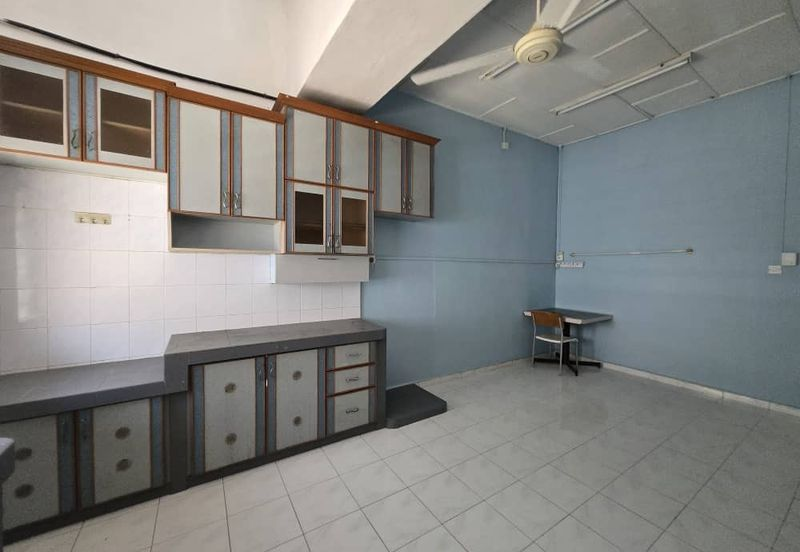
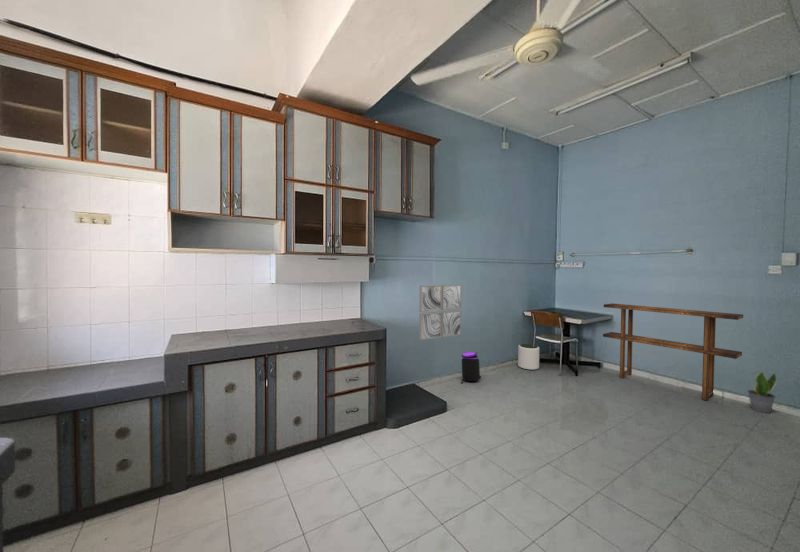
+ trash can [460,351,482,384]
+ wall art [418,283,463,341]
+ potted plant [747,371,777,414]
+ console table [602,302,744,401]
+ plant pot [517,343,540,371]
